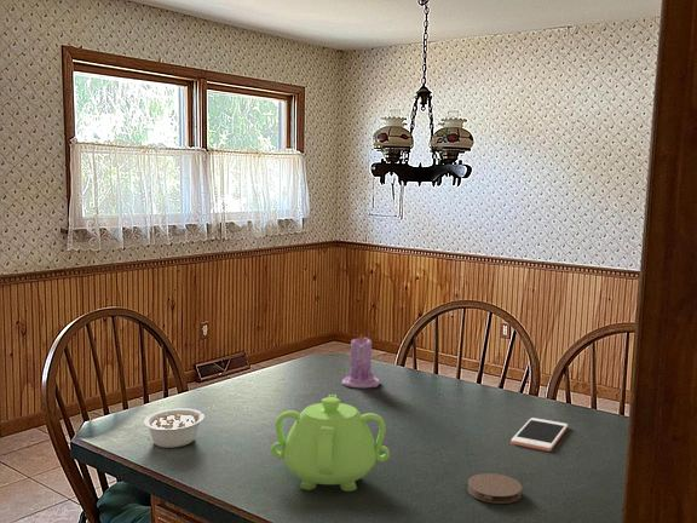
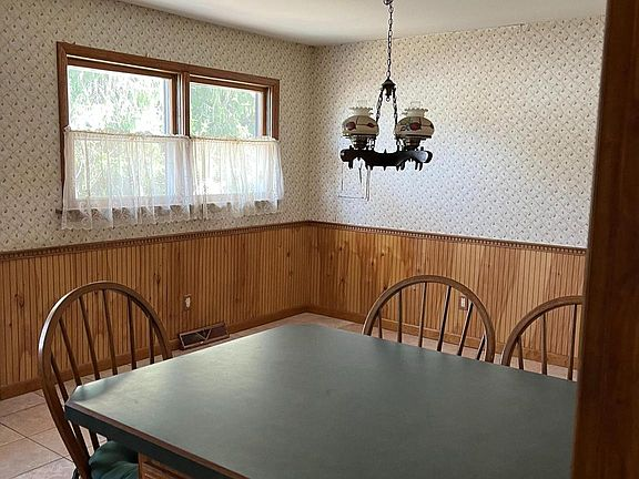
- coaster [466,472,523,505]
- teapot [270,393,391,493]
- candle [341,334,381,390]
- legume [143,404,215,449]
- cell phone [509,416,569,453]
